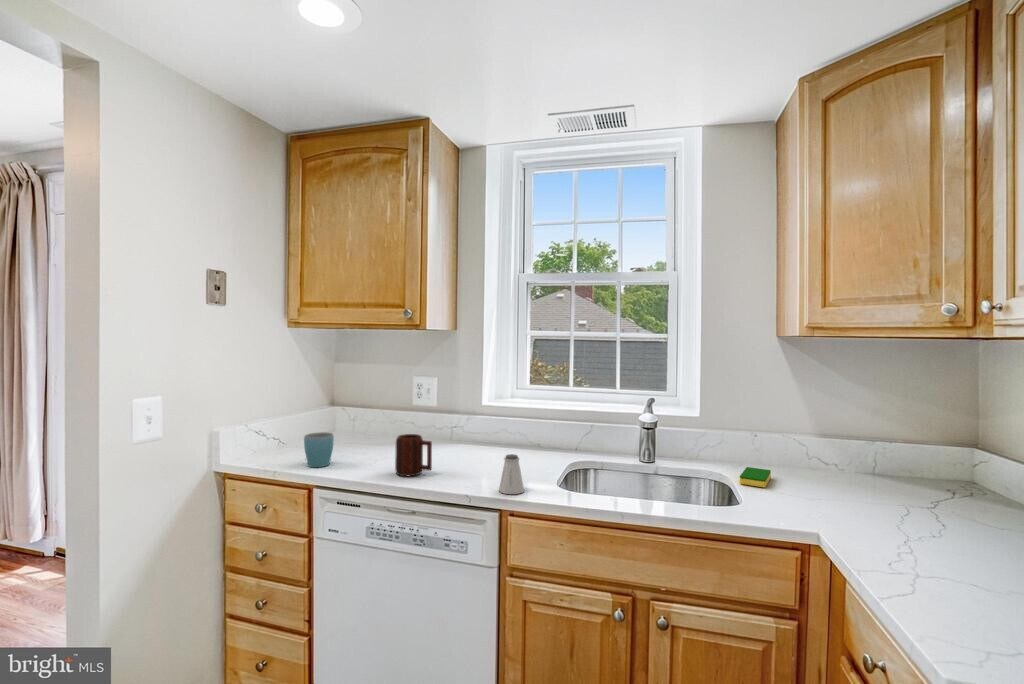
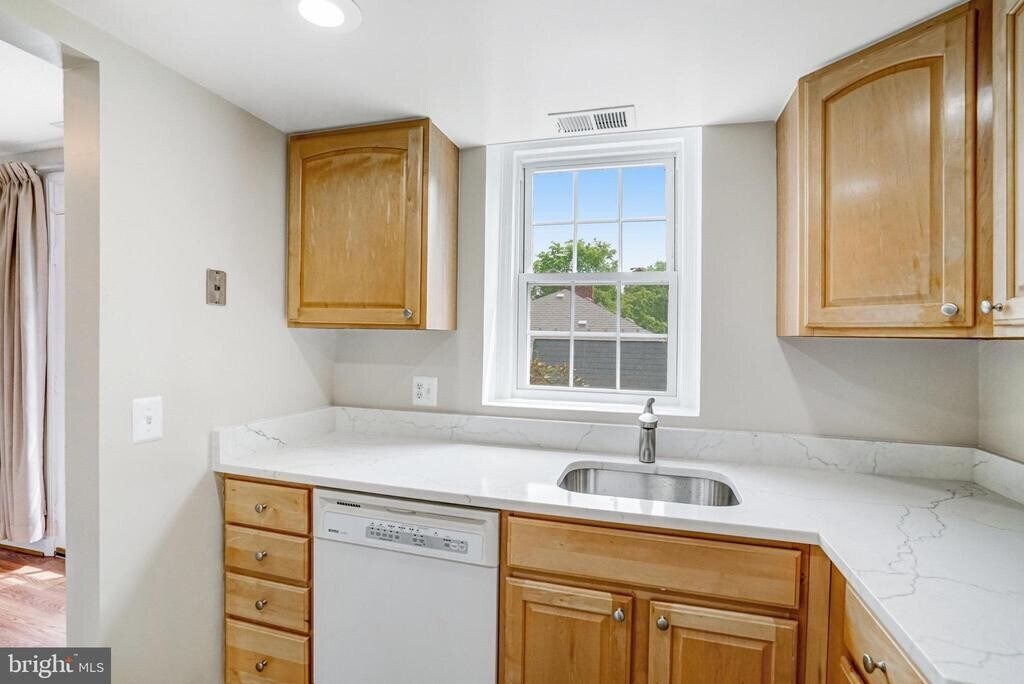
- saltshaker [498,453,525,495]
- mug [303,431,335,468]
- dish sponge [739,466,772,488]
- mug [394,433,433,477]
